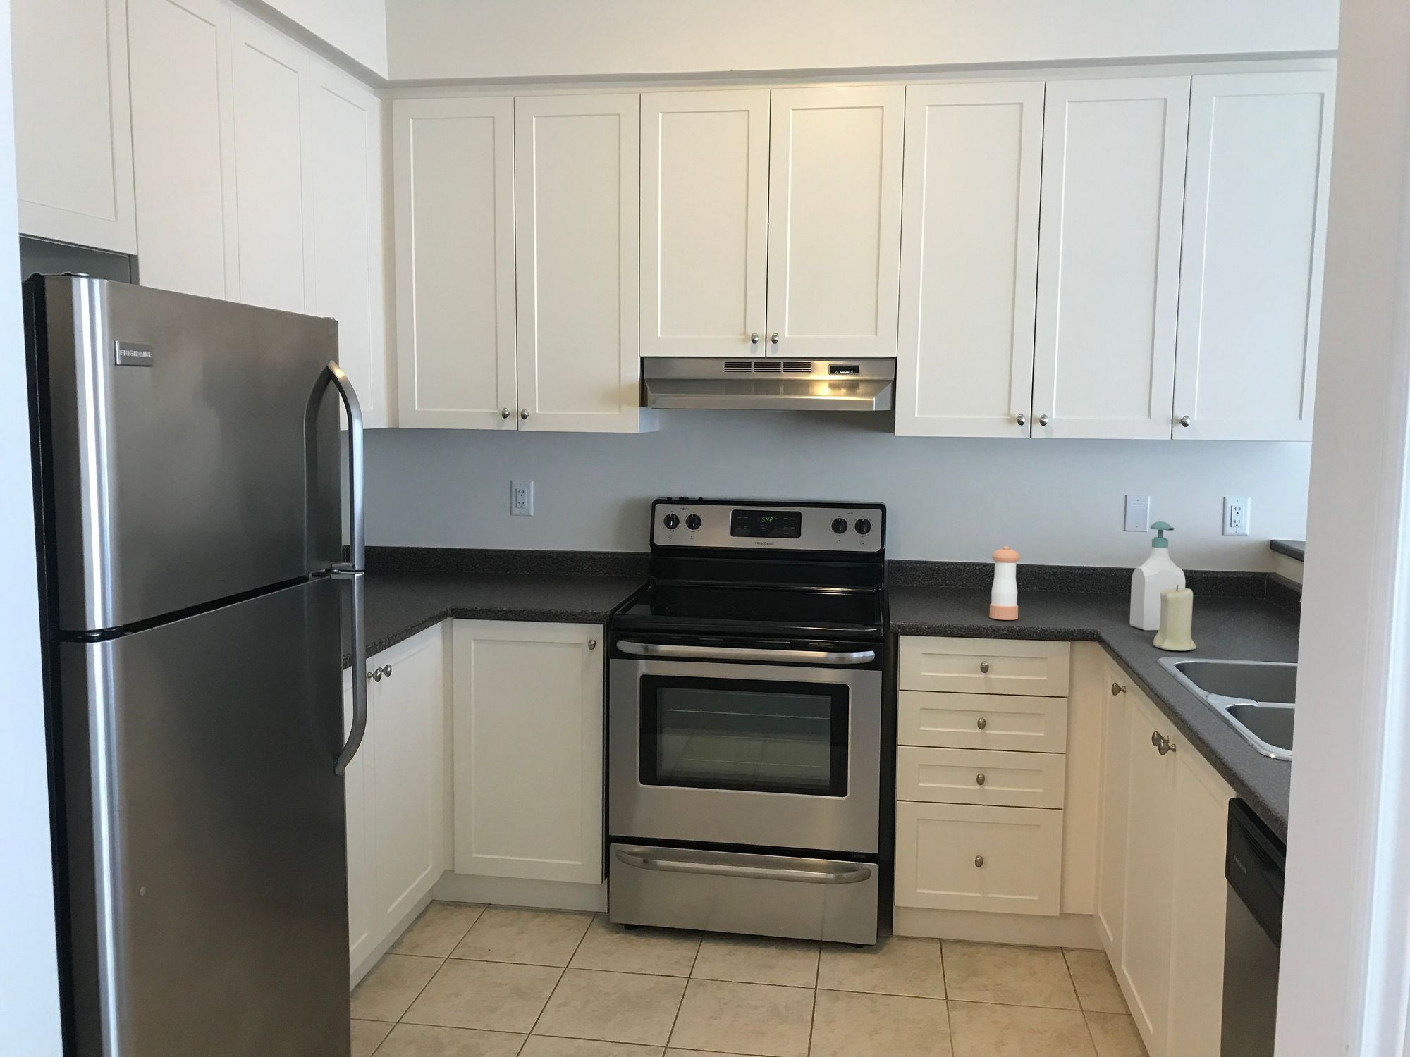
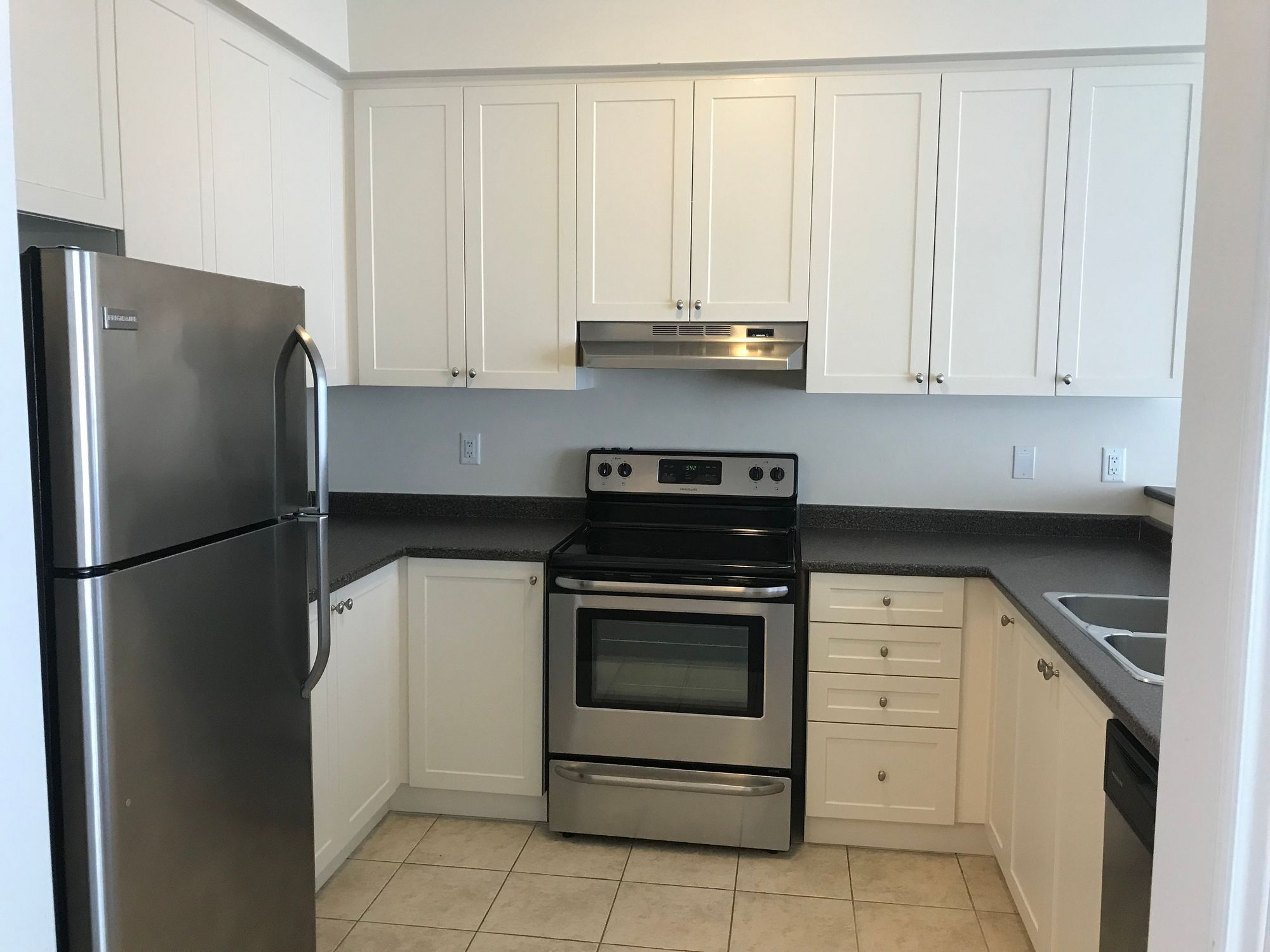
- pepper shaker [989,545,1020,621]
- soap bottle [1129,521,1186,631]
- candle [1152,585,1197,651]
